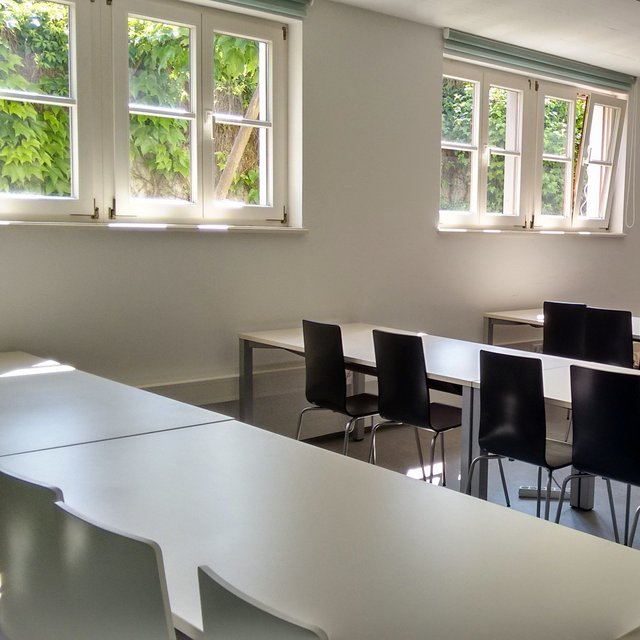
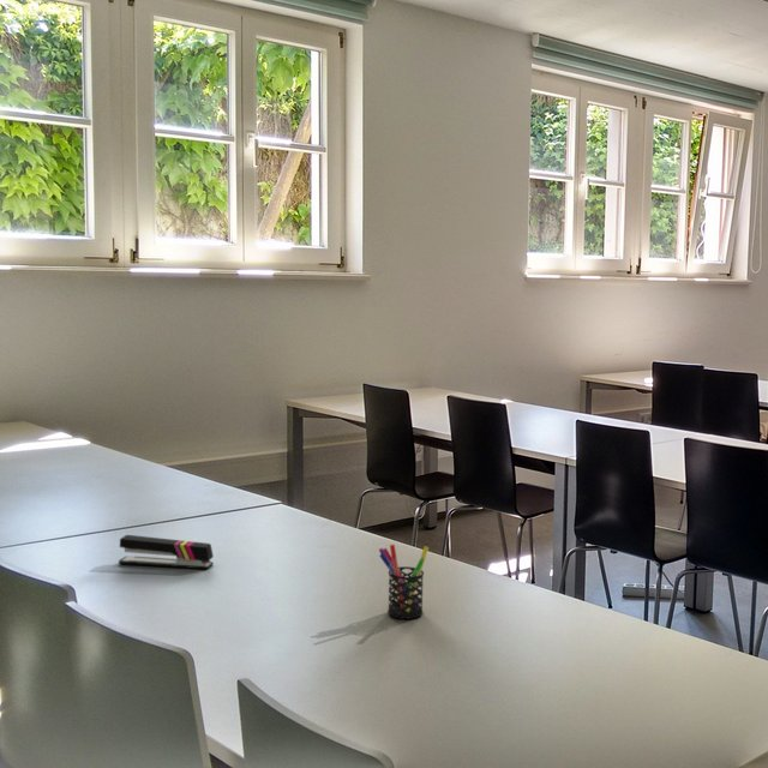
+ stapler [118,534,215,570]
+ pen holder [378,544,430,620]
